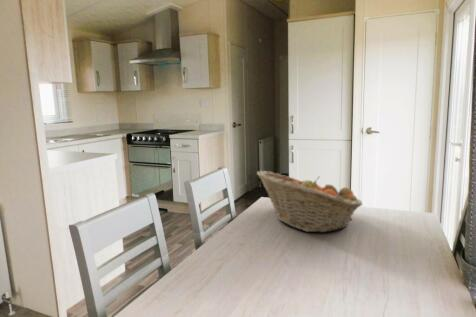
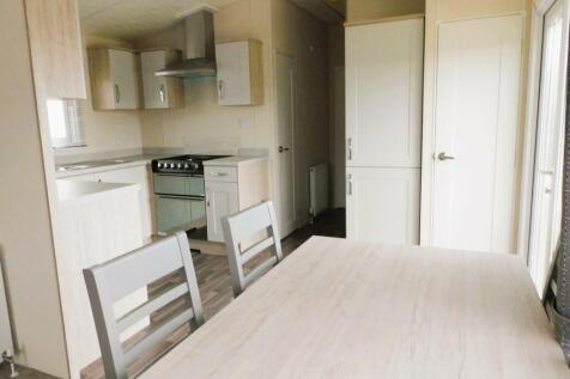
- fruit basket [256,170,364,233]
